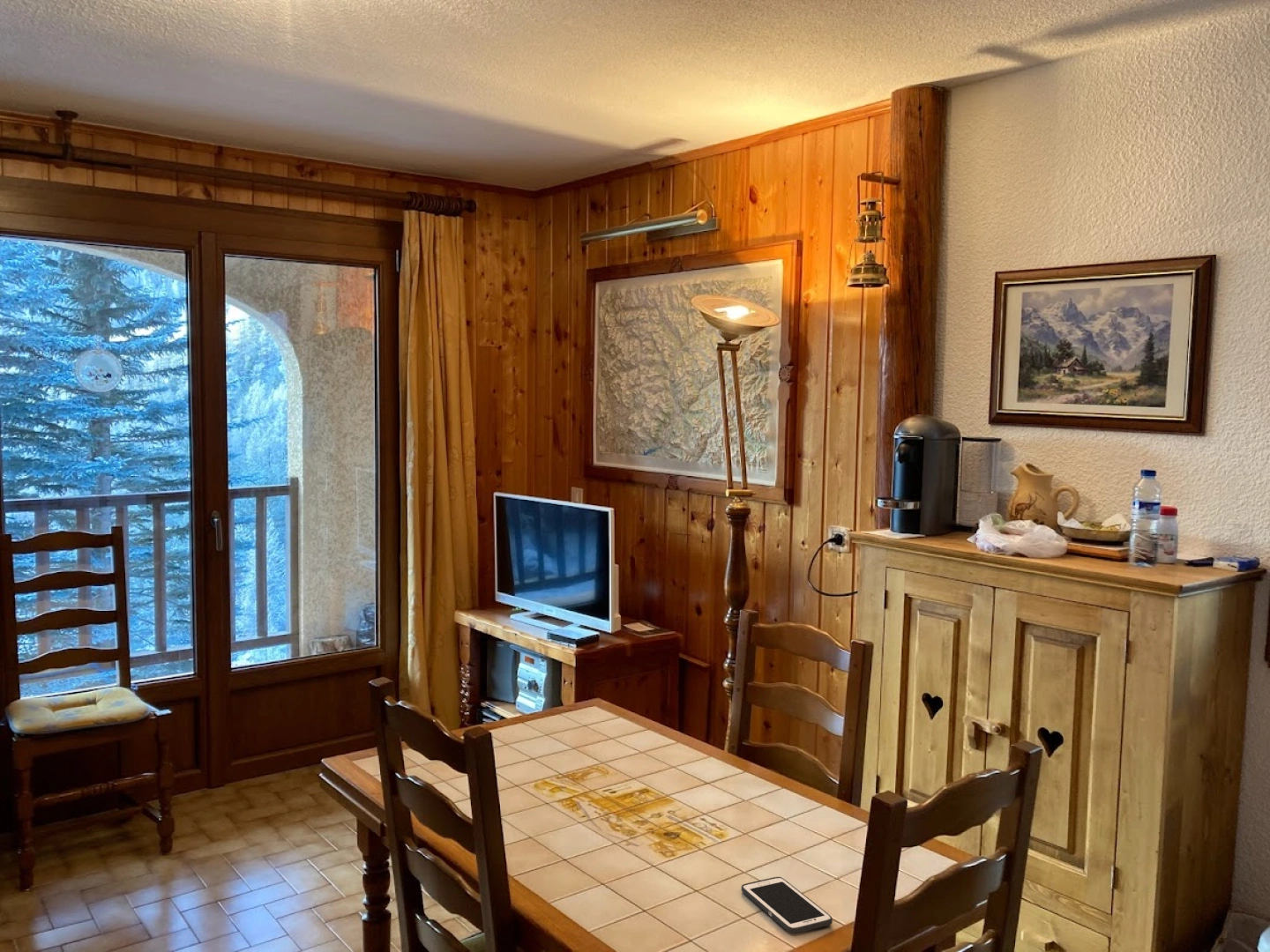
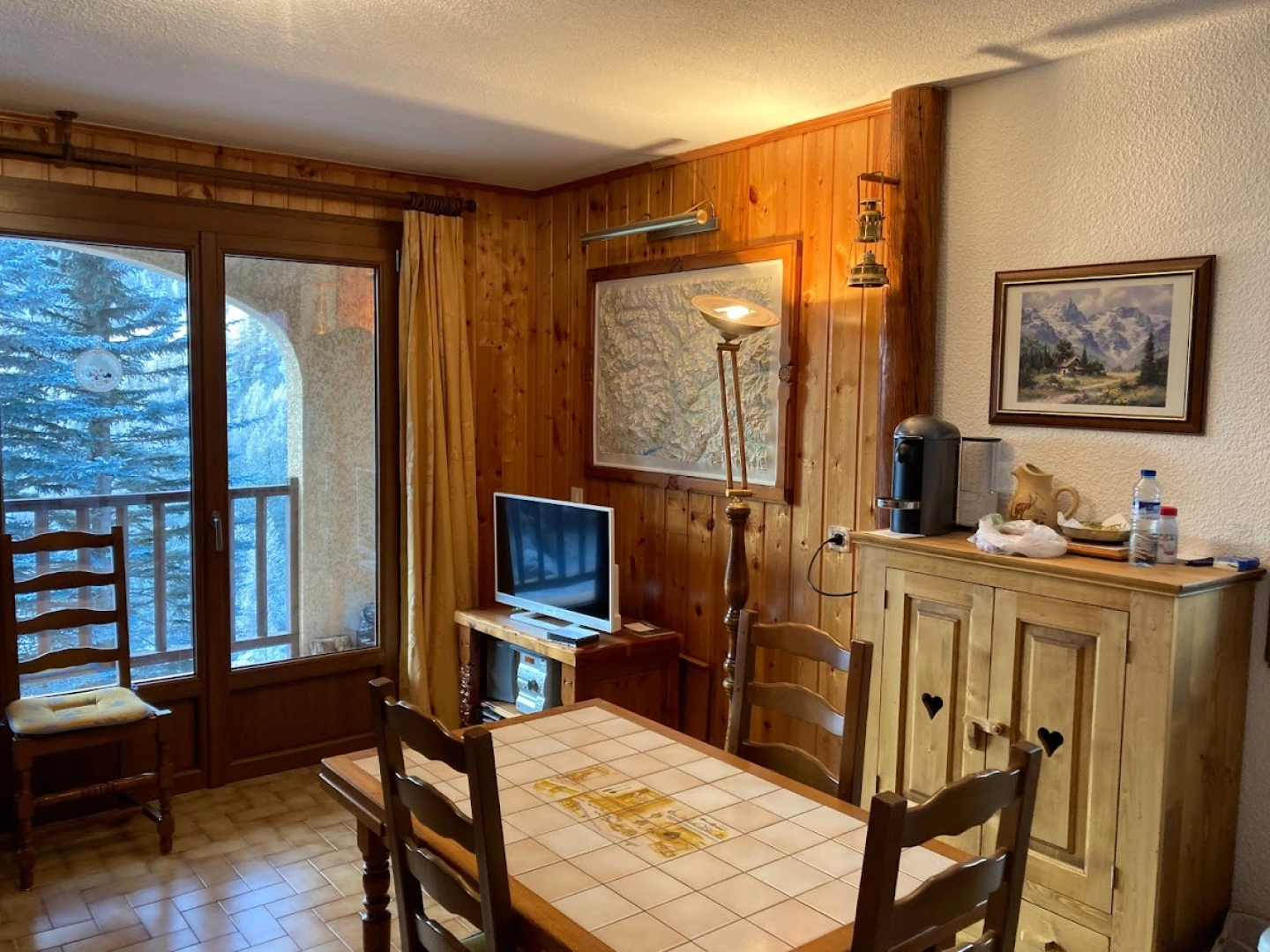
- cell phone [741,876,833,934]
